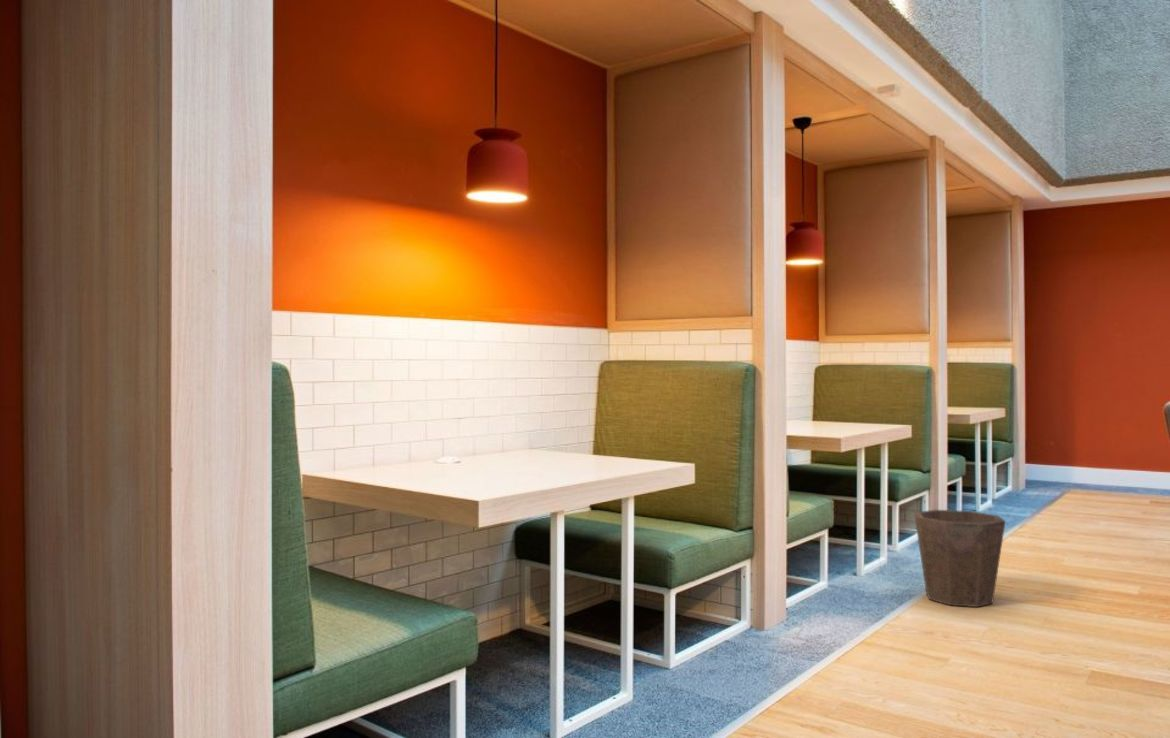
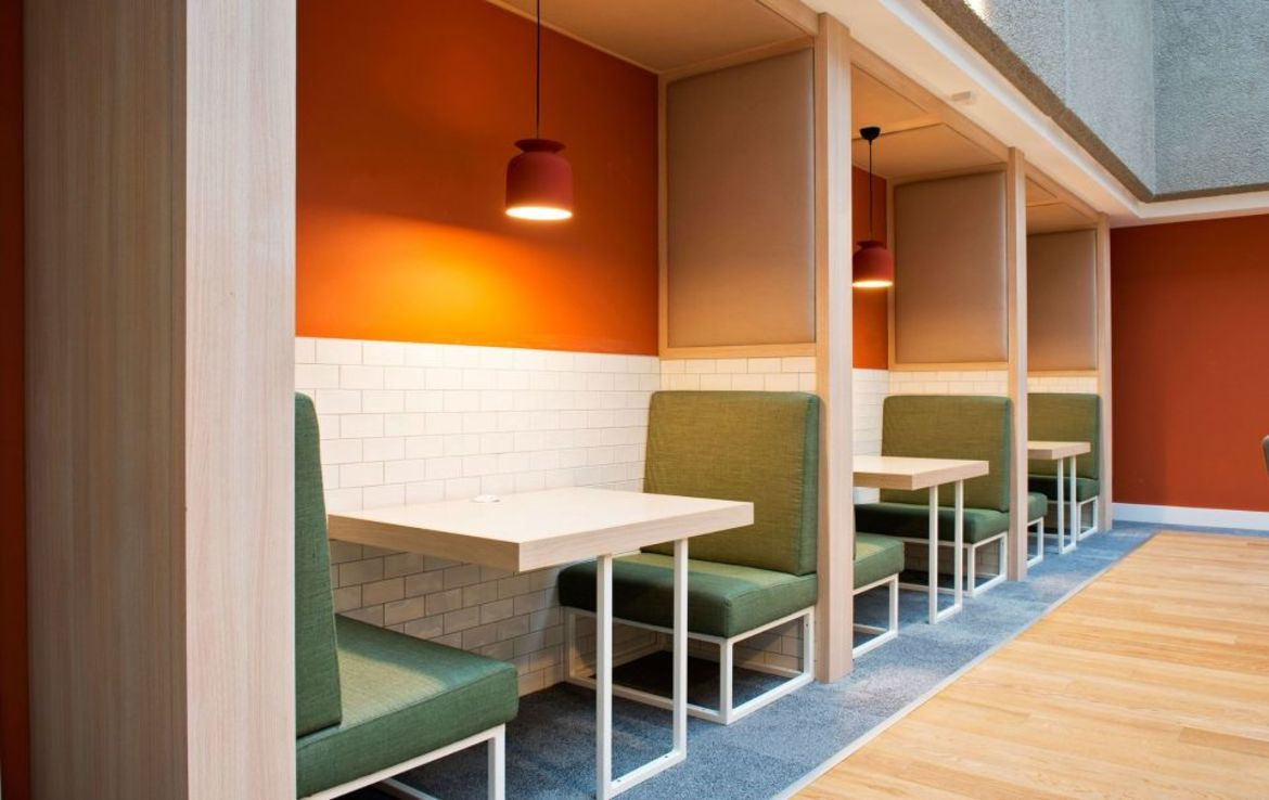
- waste bin [913,509,1006,608]
